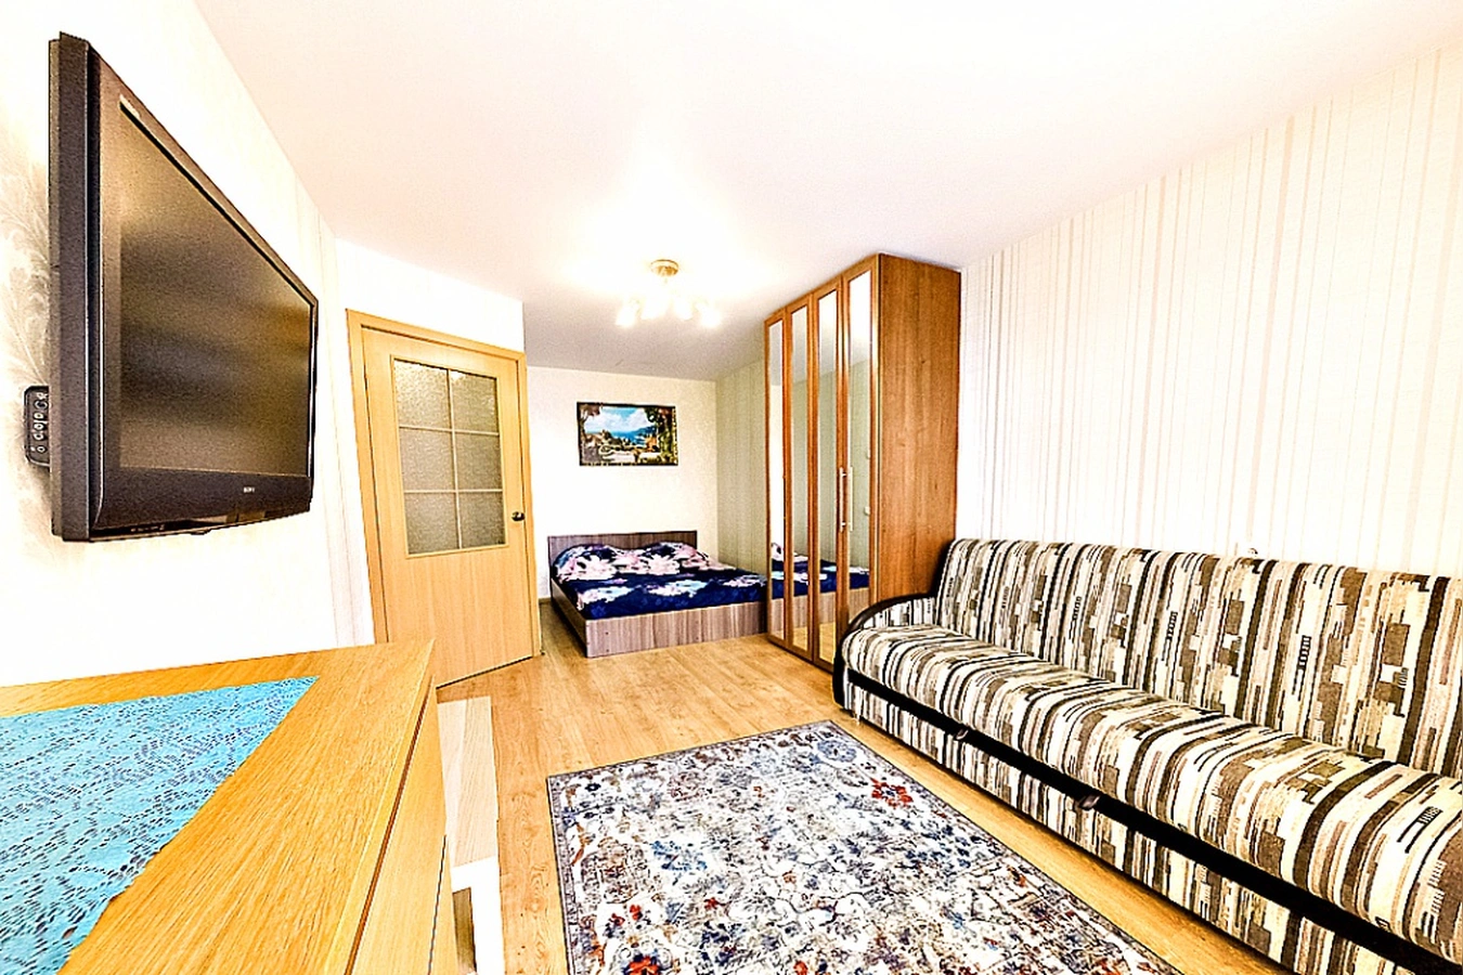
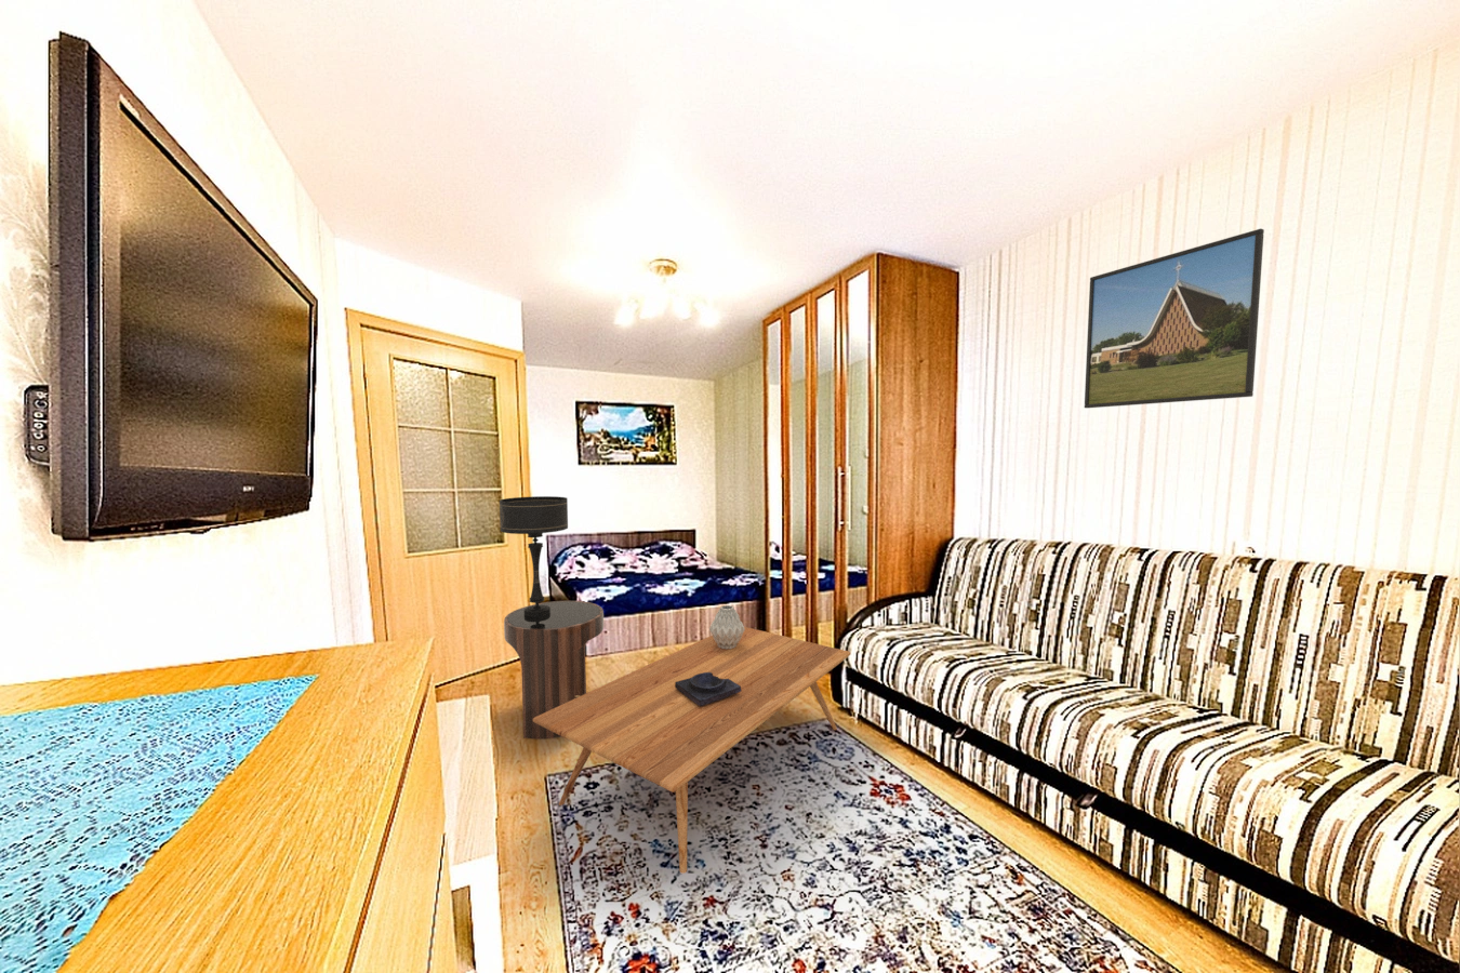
+ decorative bowl [675,672,741,706]
+ vase [708,605,745,648]
+ side table [503,601,605,741]
+ coffee table [533,626,852,874]
+ table lamp [499,495,569,617]
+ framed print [1084,228,1266,408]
